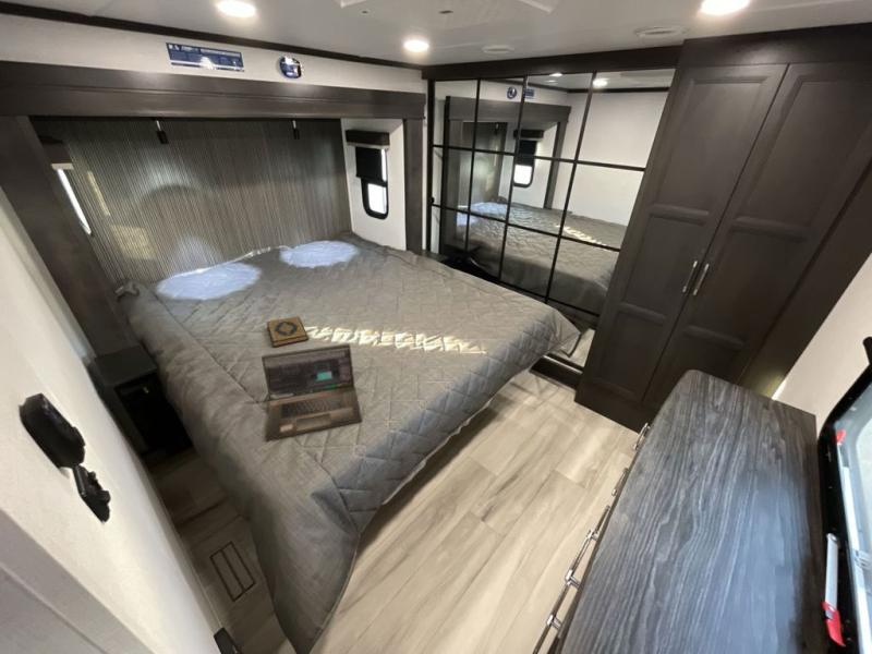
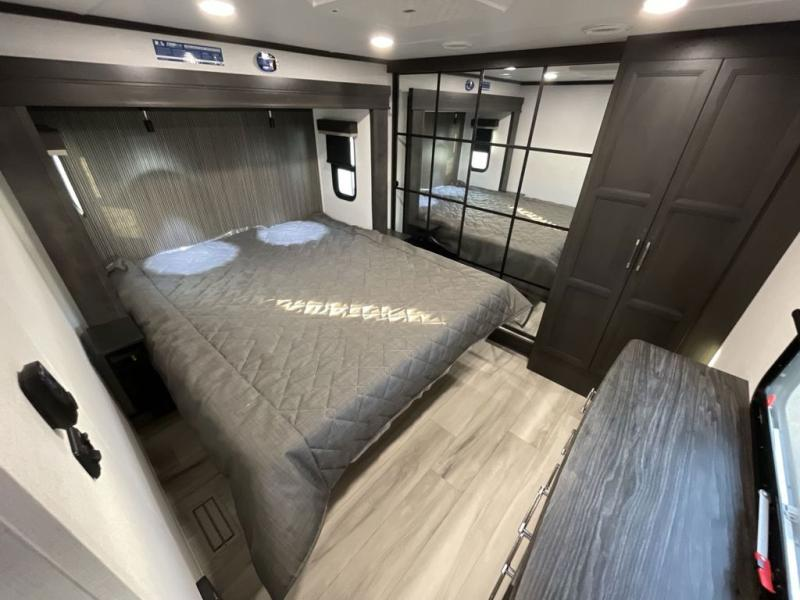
- laptop [261,342,363,443]
- hardback book [265,316,310,348]
